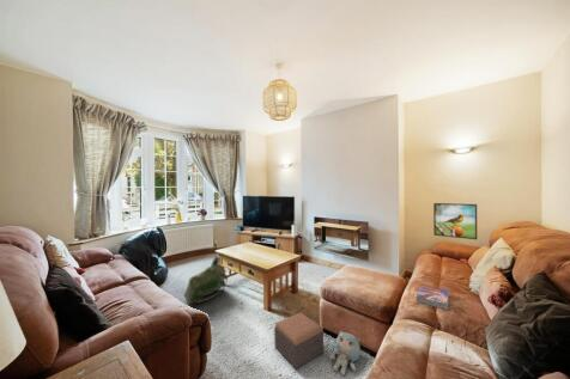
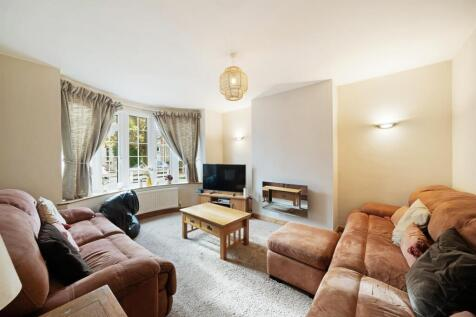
- footstool [273,312,325,369]
- backpack [183,256,229,306]
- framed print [432,202,478,240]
- plush toy [328,330,362,377]
- textbook [416,283,449,311]
